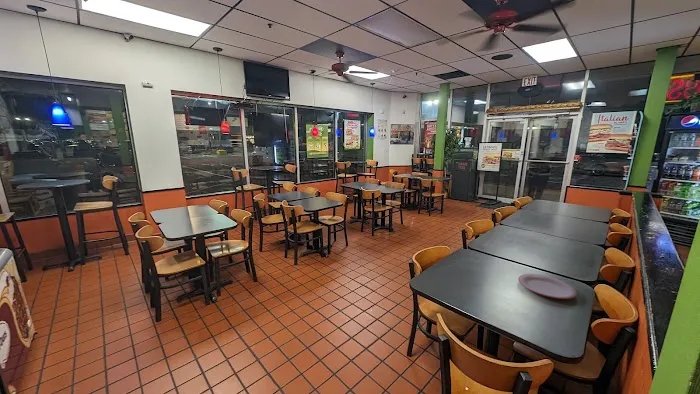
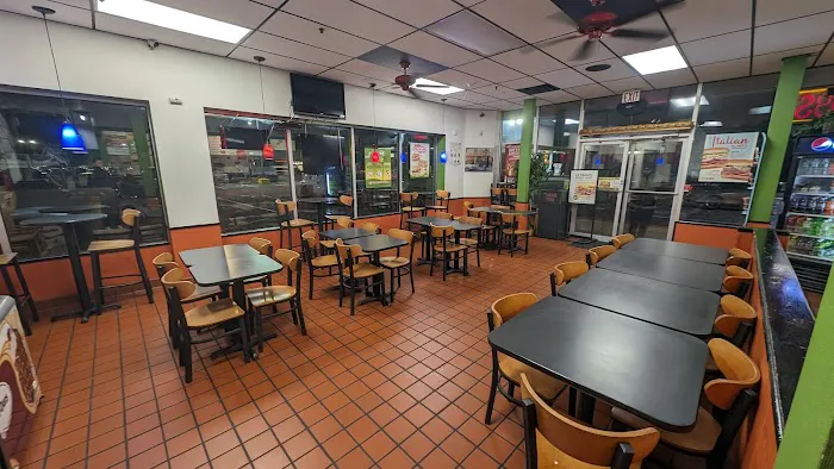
- plate [517,273,578,300]
